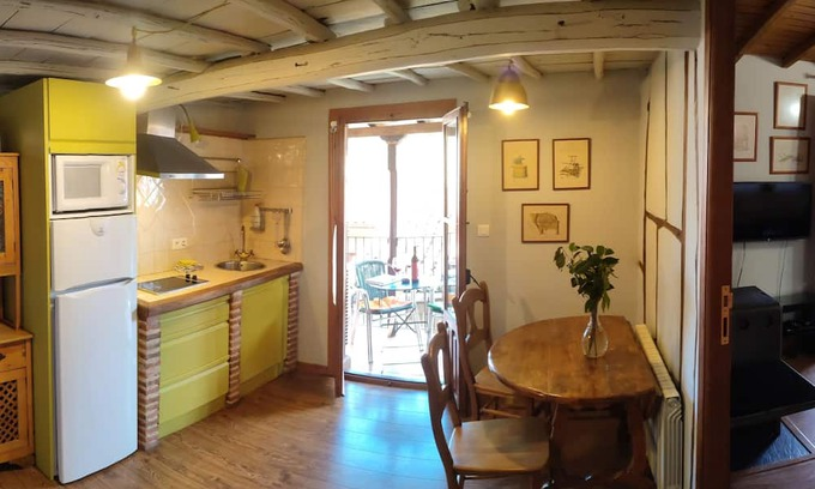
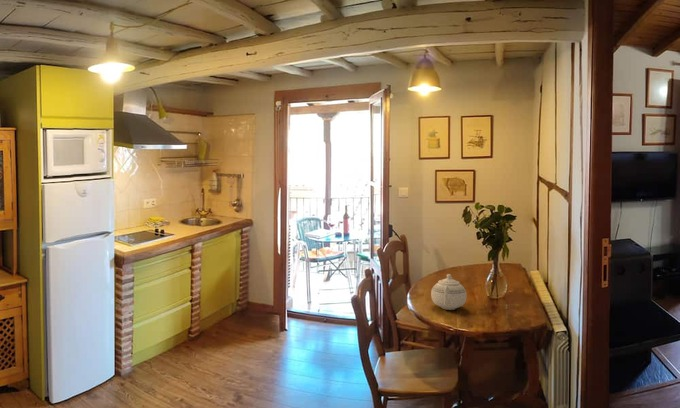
+ teapot [430,273,468,311]
